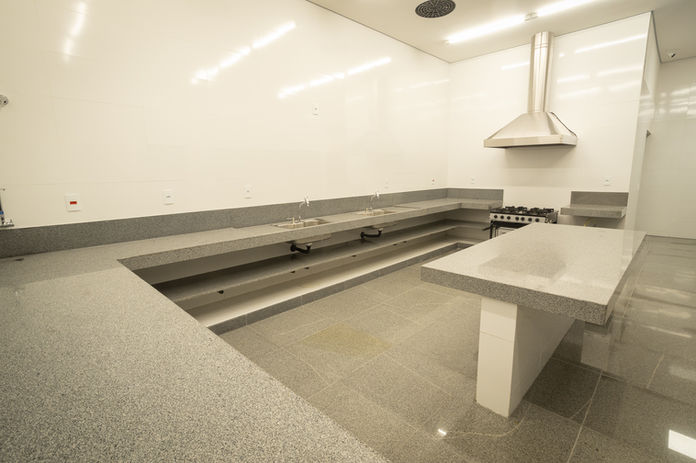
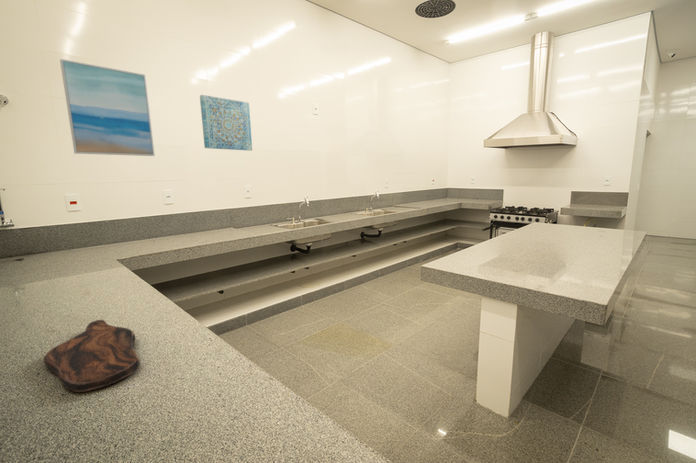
+ wall art [59,58,156,157]
+ cutting board [43,319,141,393]
+ wall art [199,94,253,152]
